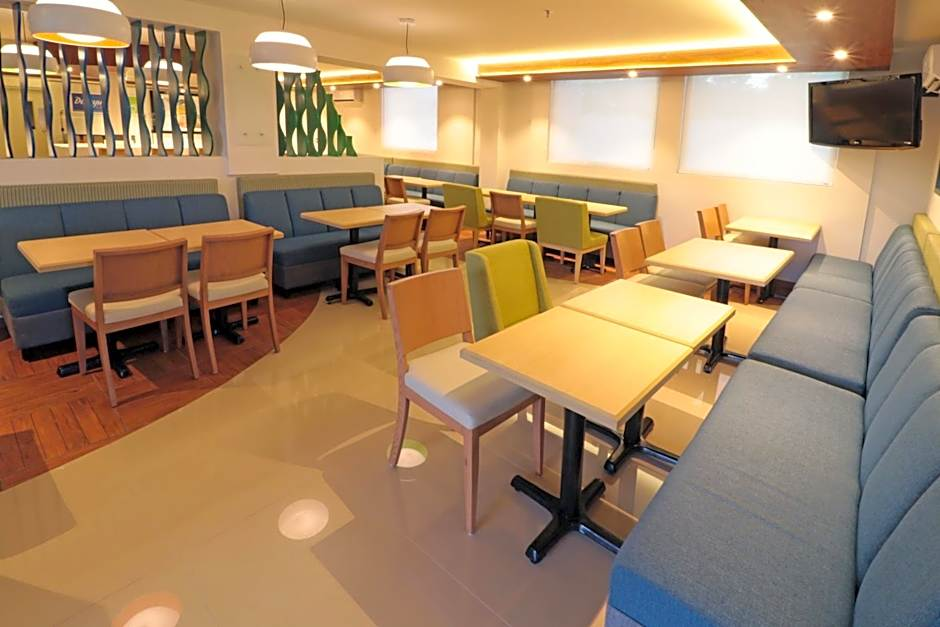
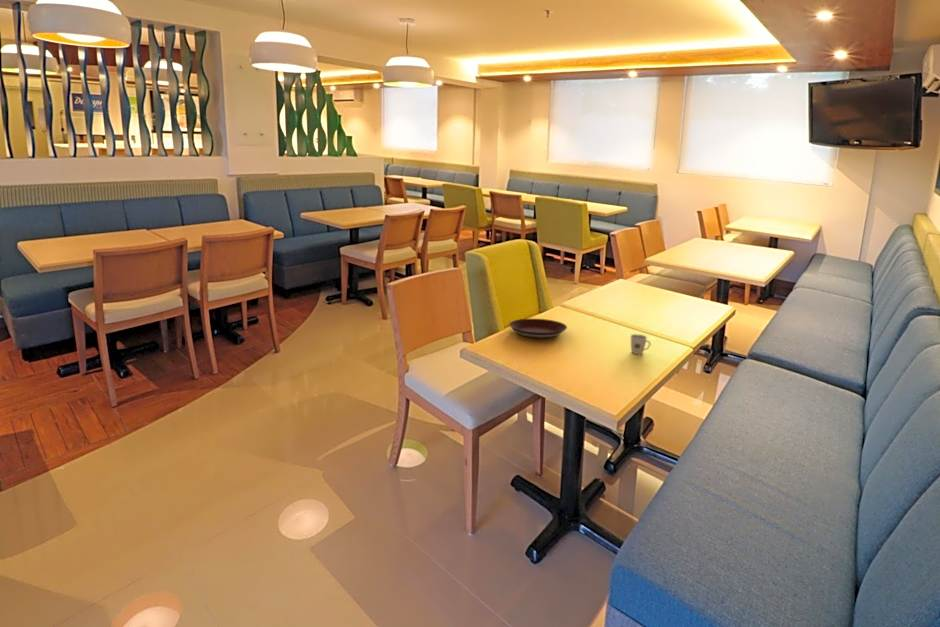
+ cup [630,333,652,355]
+ plate [508,318,568,339]
